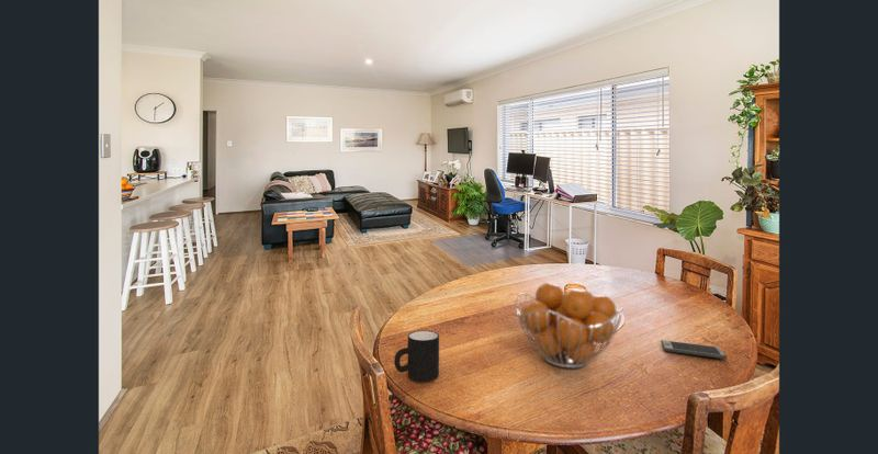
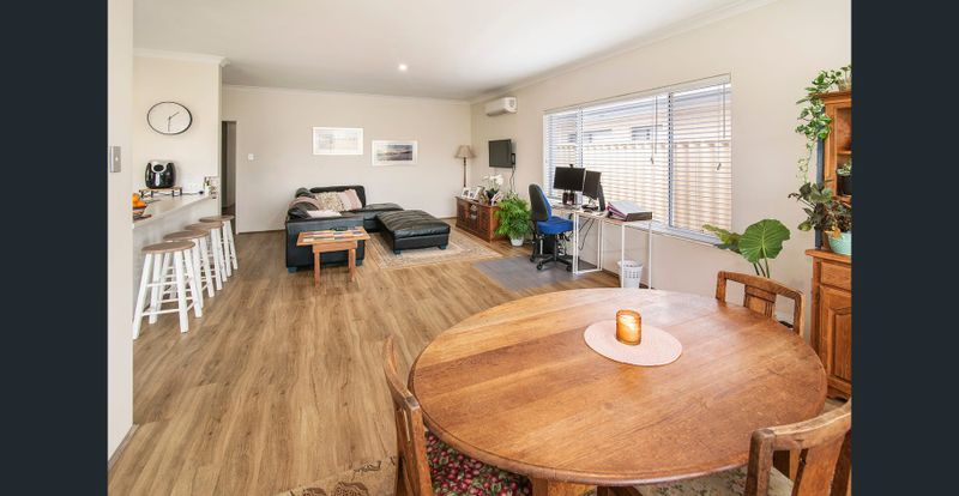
- mug [393,329,440,383]
- fruit basket [515,282,624,370]
- smartphone [661,339,728,360]
